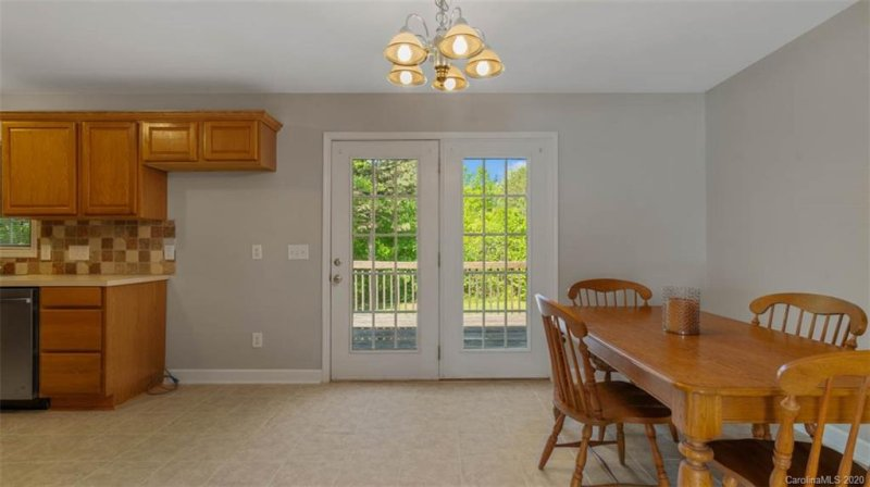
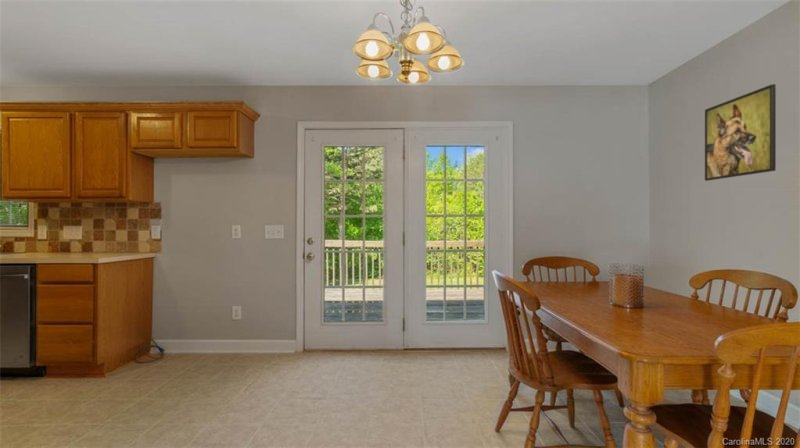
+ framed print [704,83,777,182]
